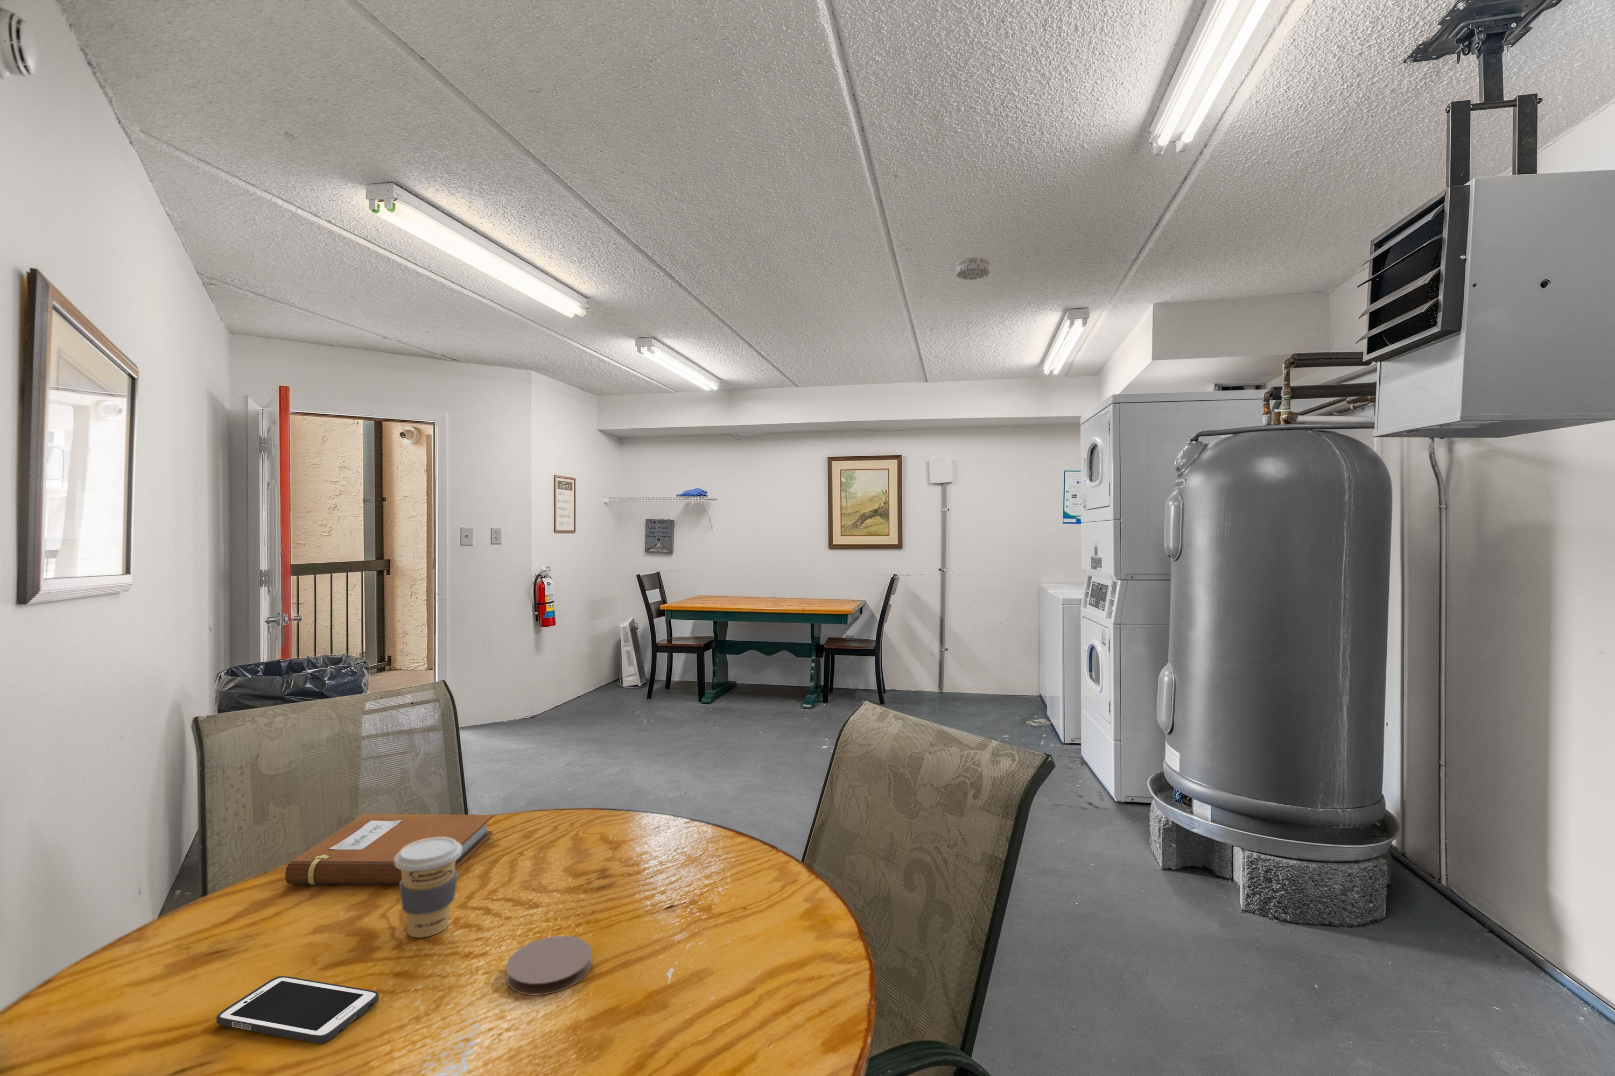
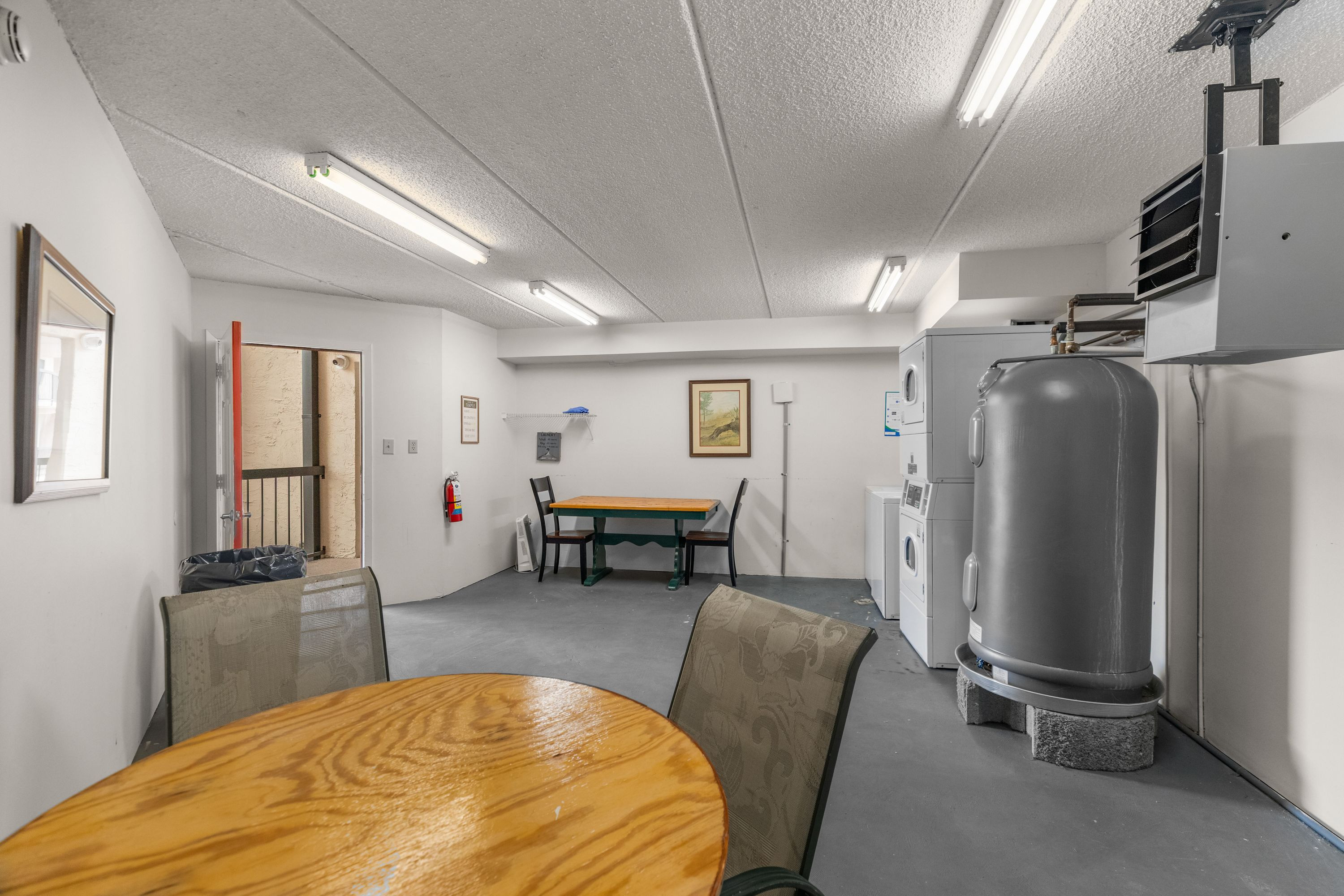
- cell phone [216,975,380,1044]
- coaster [506,935,592,996]
- smoke detector [957,256,990,280]
- notebook [285,814,493,885]
- coffee cup [394,837,461,938]
